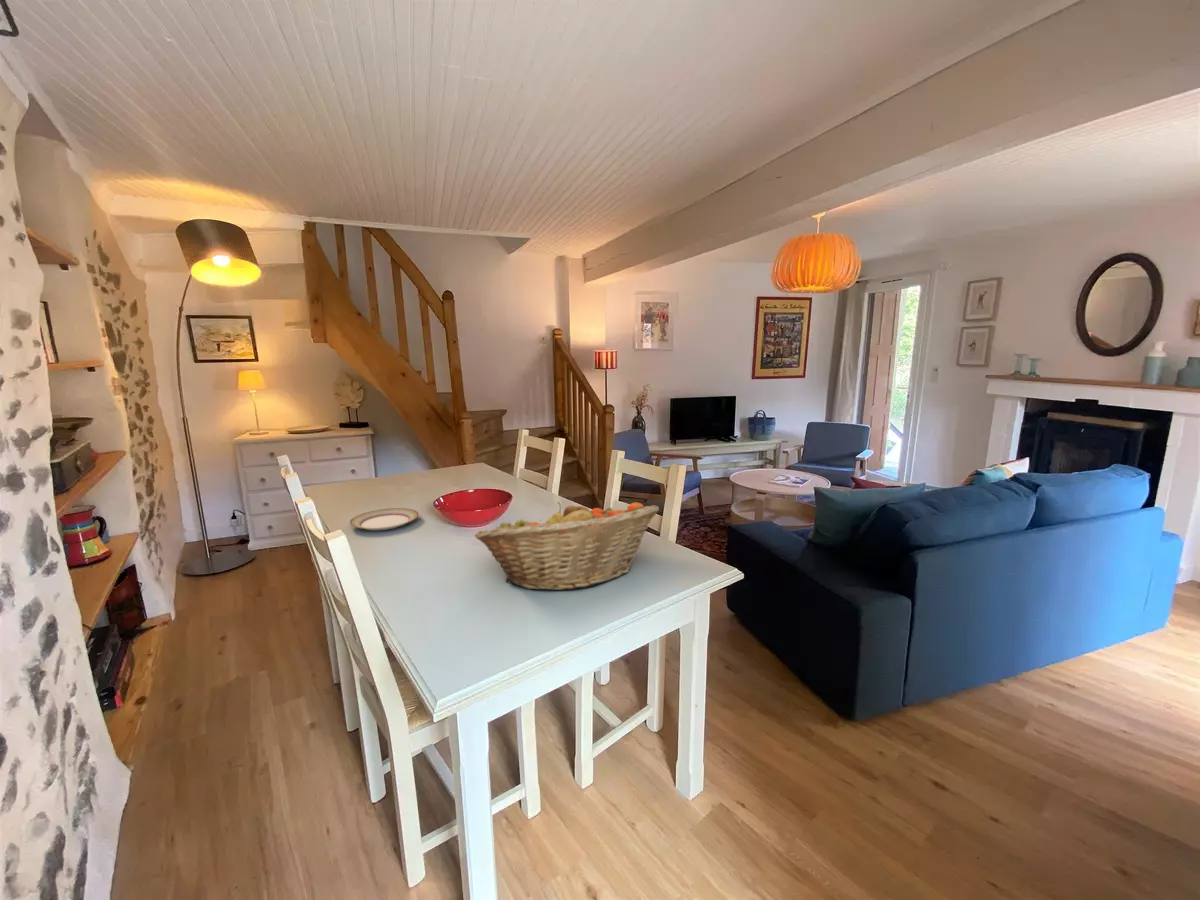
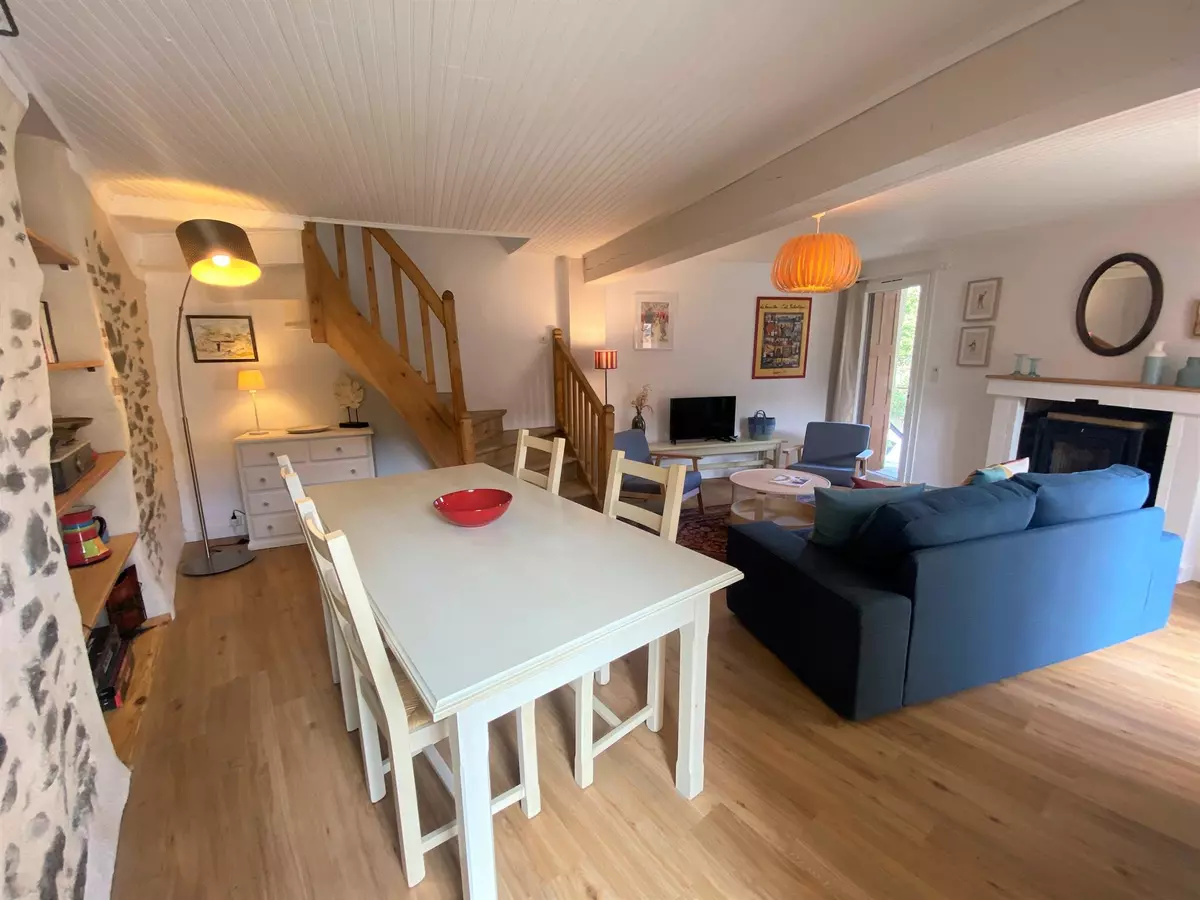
- plate [349,507,420,531]
- fruit basket [474,501,660,591]
